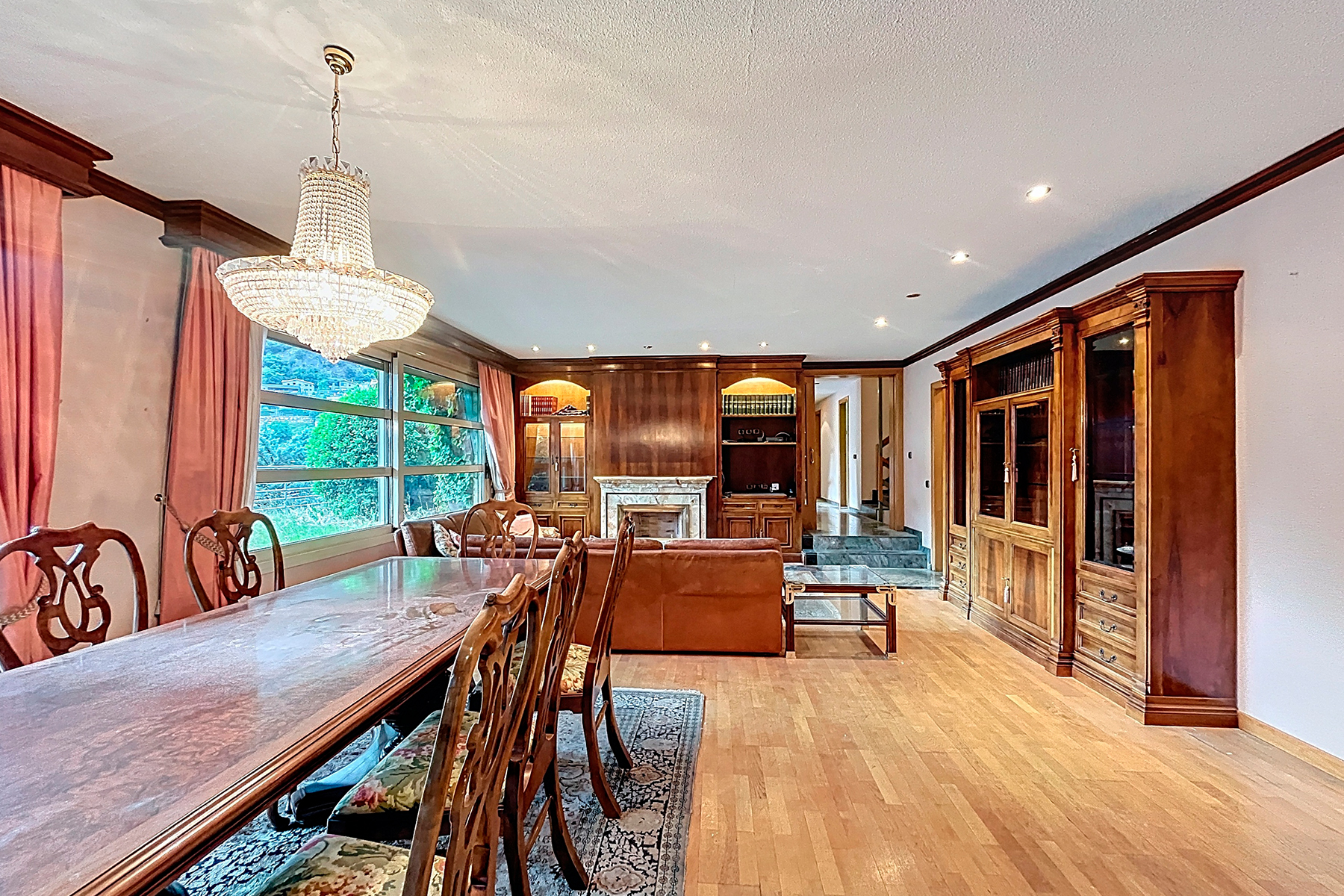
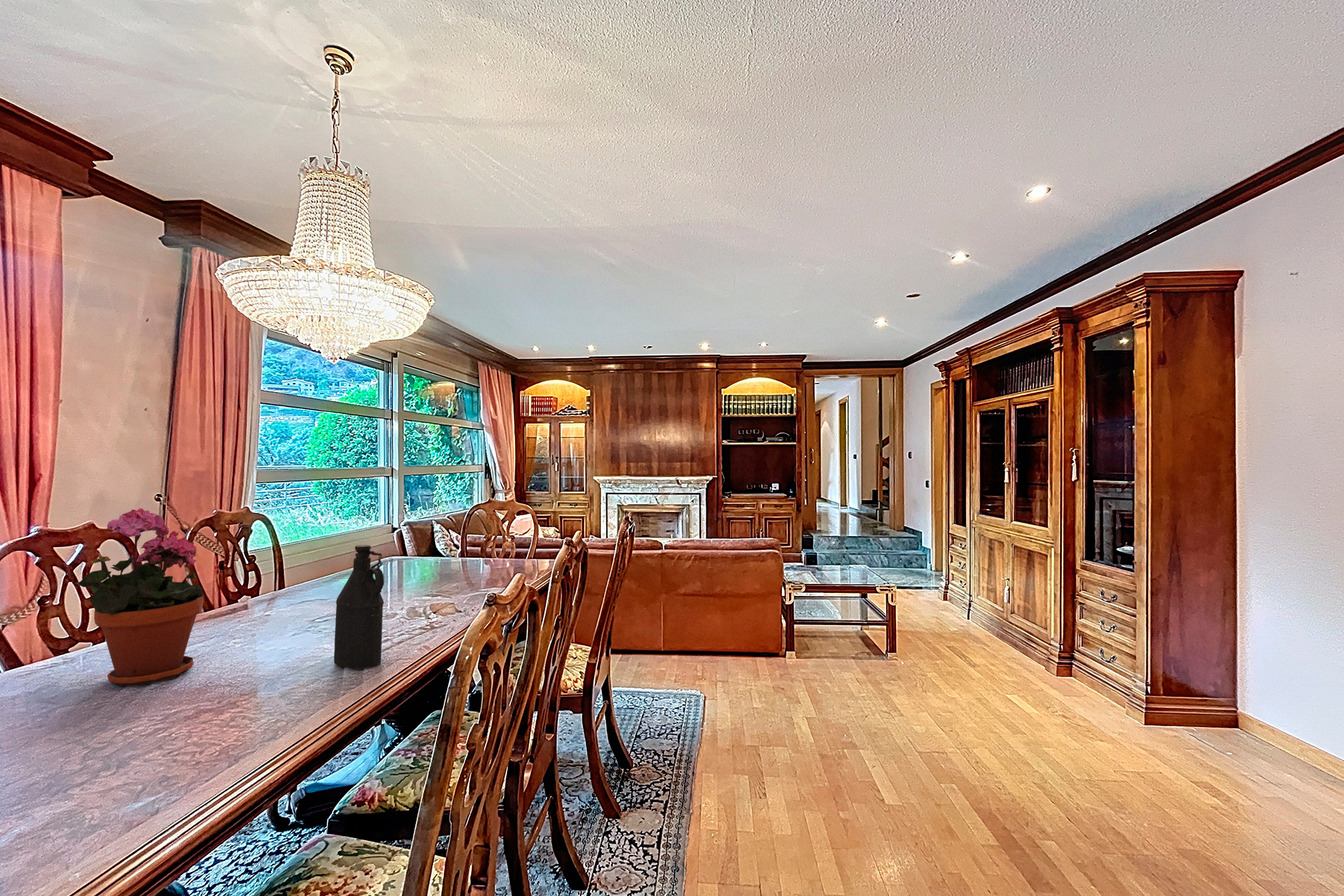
+ bottle [333,544,385,670]
+ potted plant [74,508,205,687]
